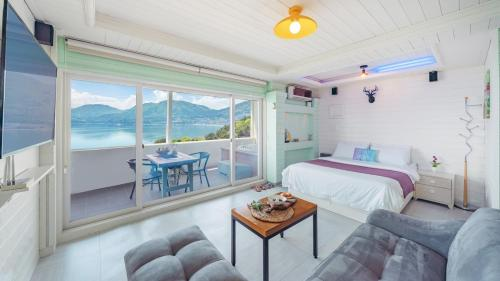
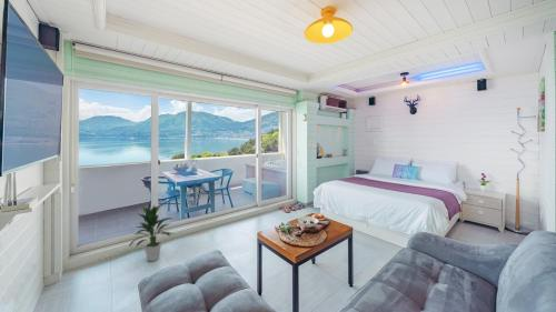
+ indoor plant [128,204,177,262]
